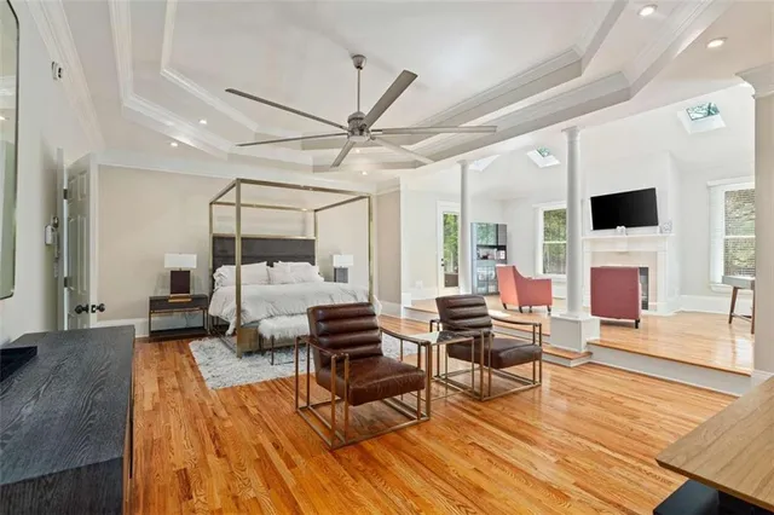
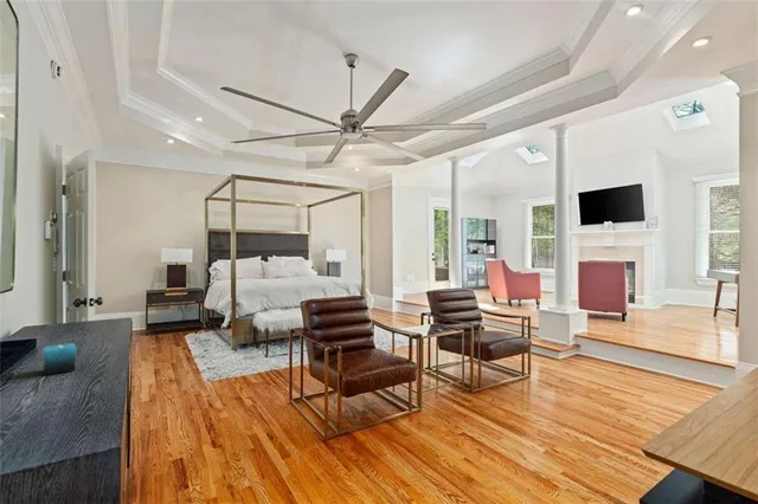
+ candle [41,337,78,377]
